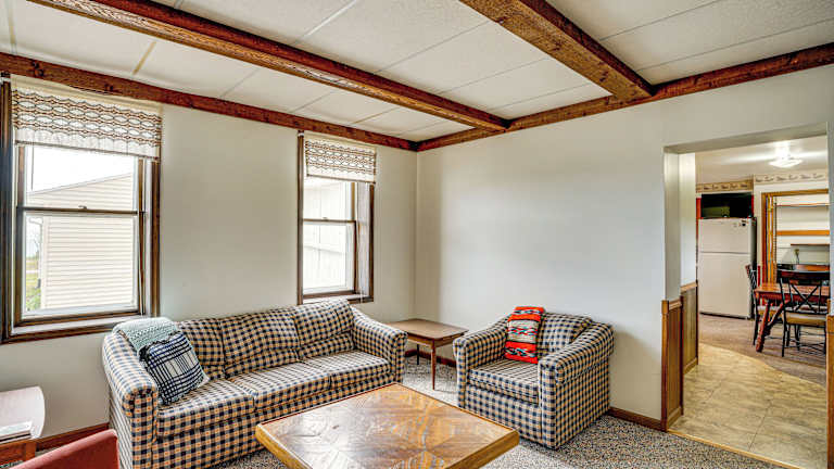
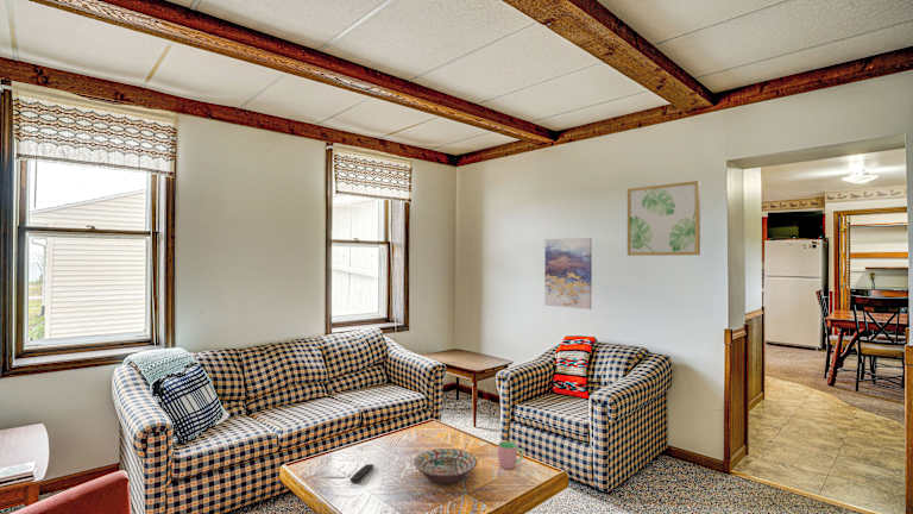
+ remote control [350,463,374,484]
+ cup [497,440,524,470]
+ decorative bowl [413,447,478,485]
+ wall art [543,237,593,311]
+ wall art [626,180,701,257]
